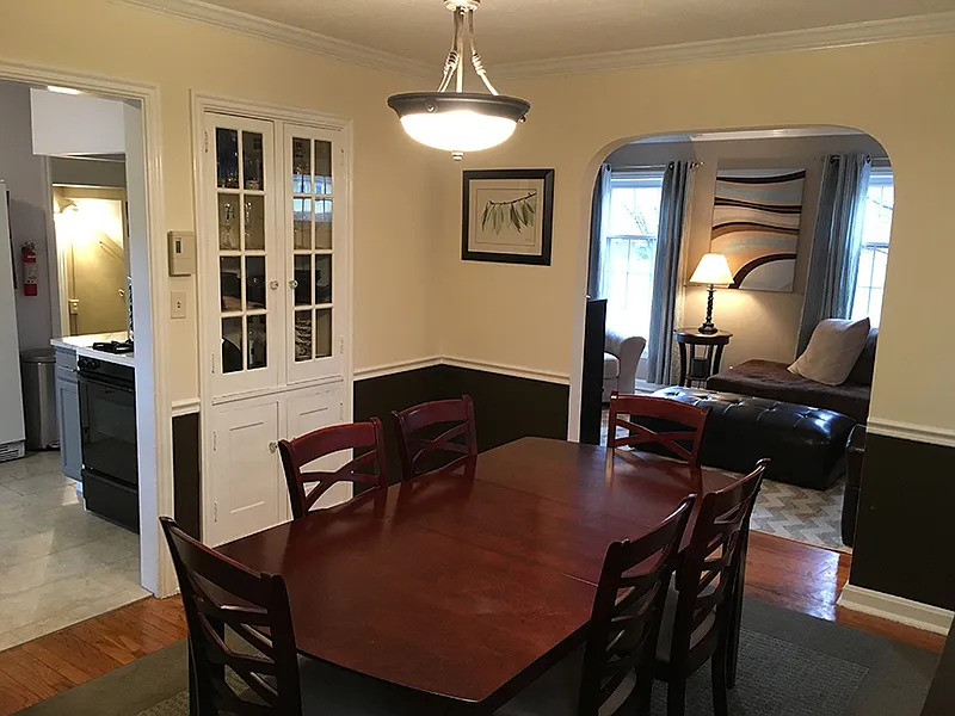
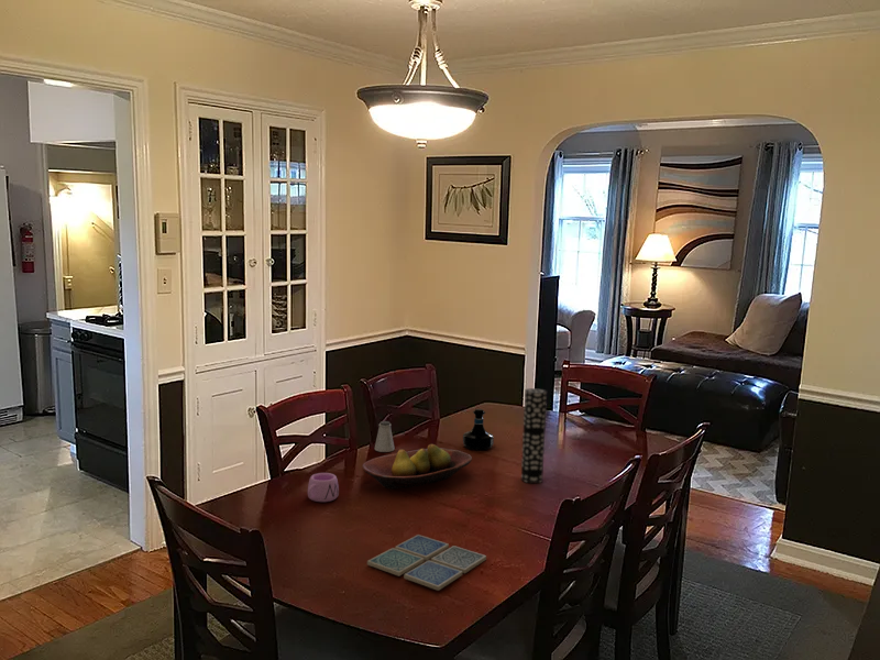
+ mug [307,472,340,503]
+ saltshaker [374,420,396,453]
+ fruit bowl [361,443,473,490]
+ drink coaster [366,534,487,592]
+ vase [520,387,548,484]
+ tequila bottle [462,408,495,451]
